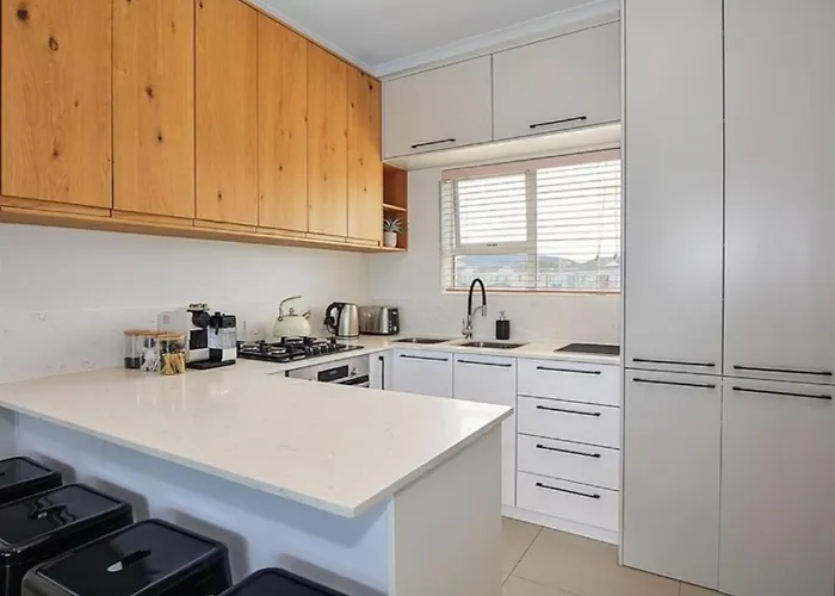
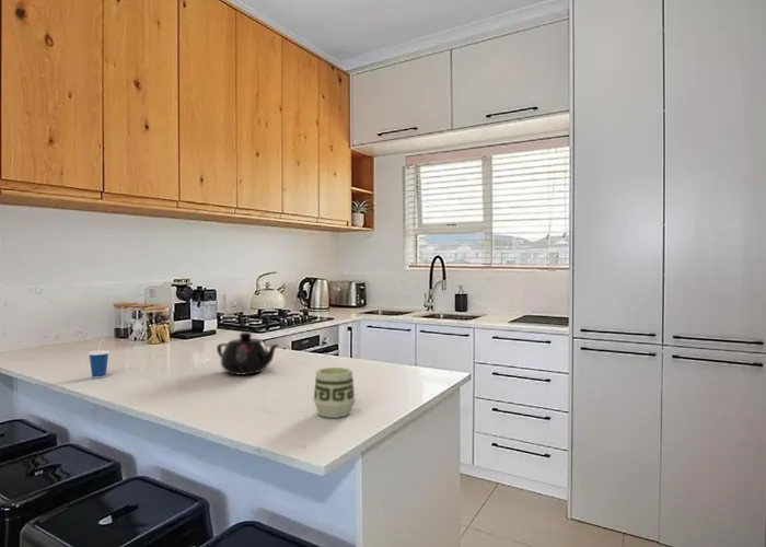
+ cup [88,338,111,379]
+ cup [313,366,356,419]
+ teapot [216,331,280,375]
